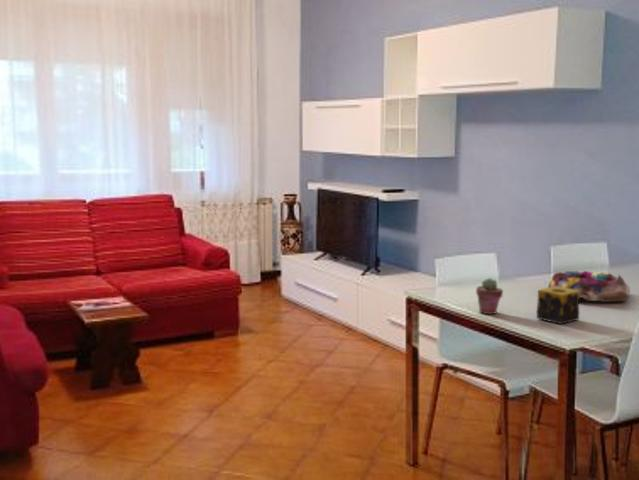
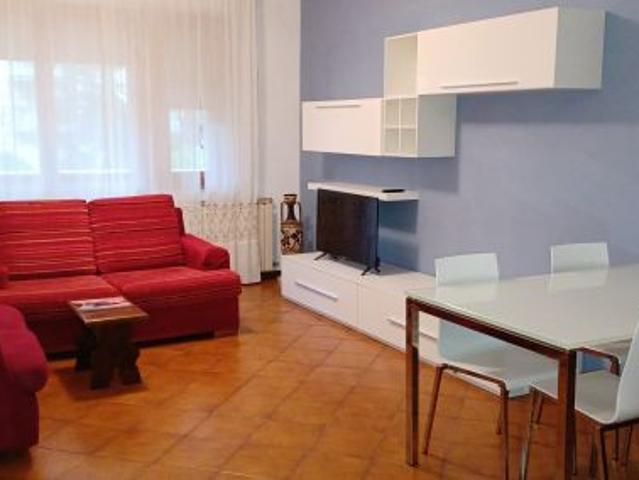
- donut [547,270,631,303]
- candle [535,286,581,325]
- potted succulent [475,277,504,315]
